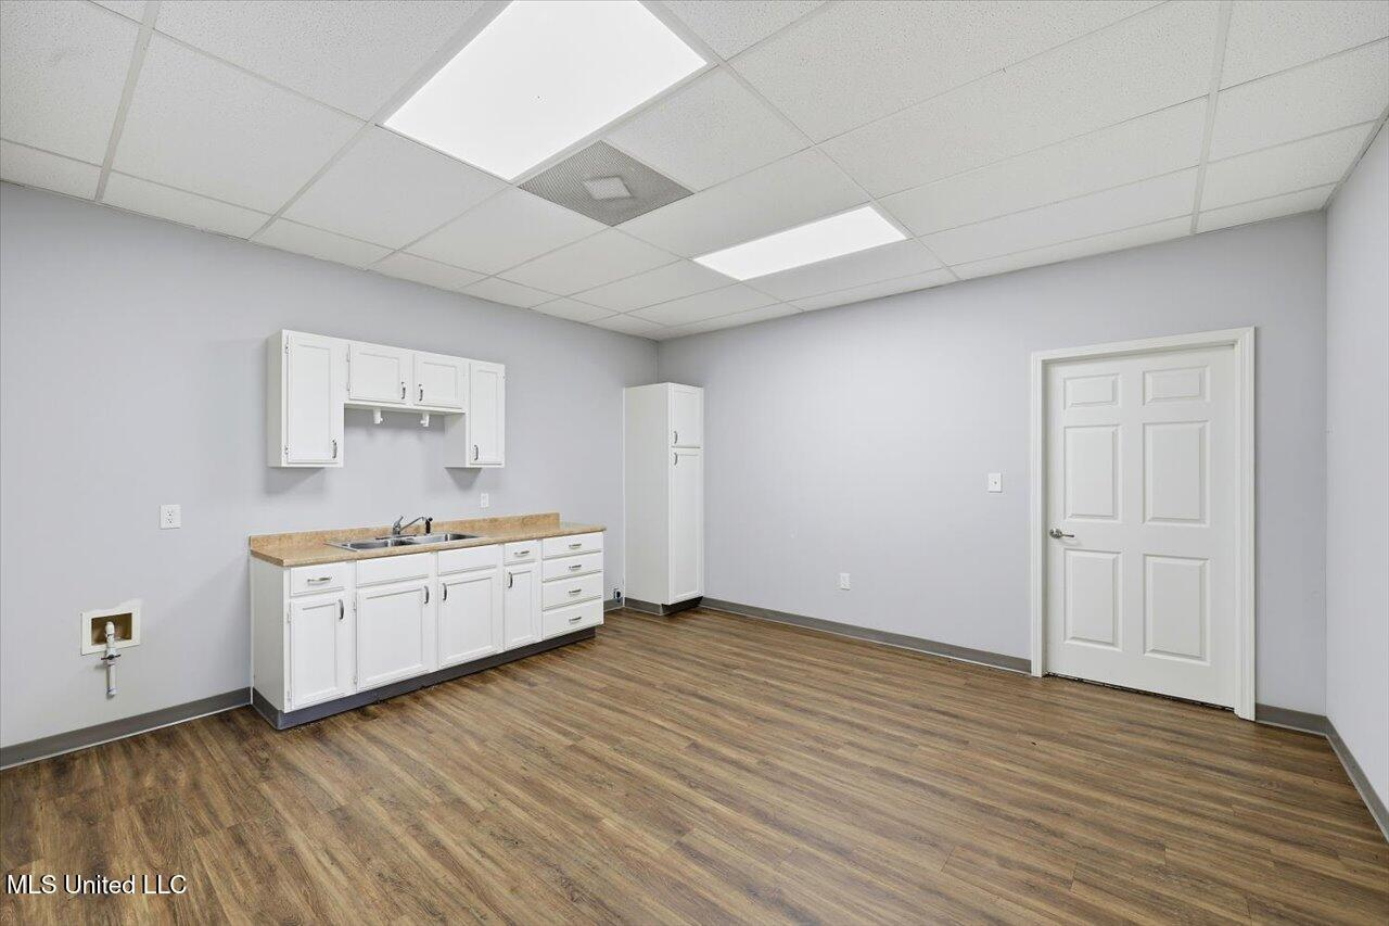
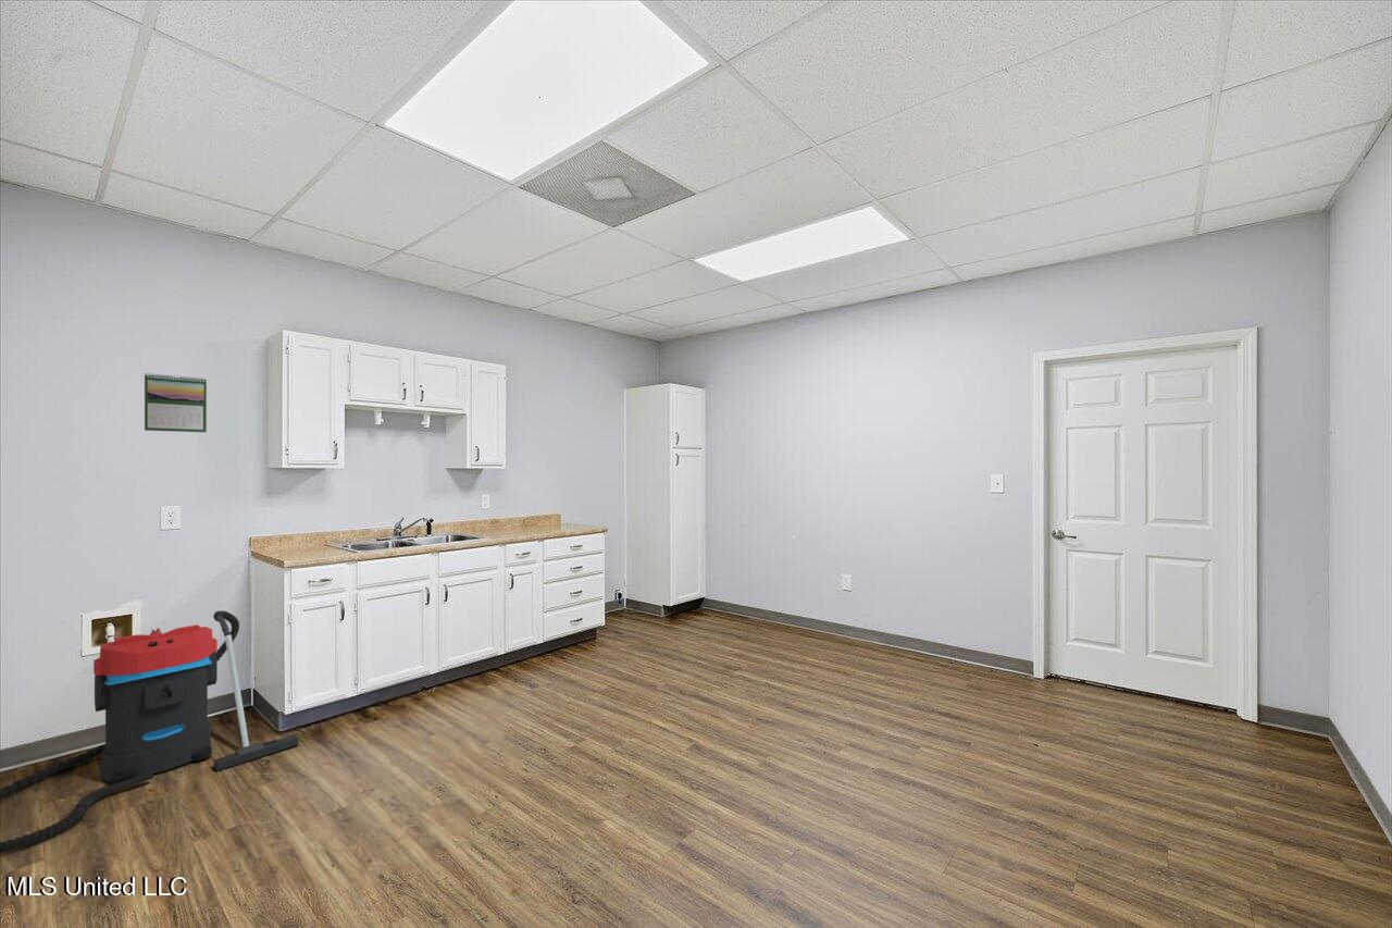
+ vacuum cleaner [0,610,300,855]
+ calendar [144,372,208,433]
